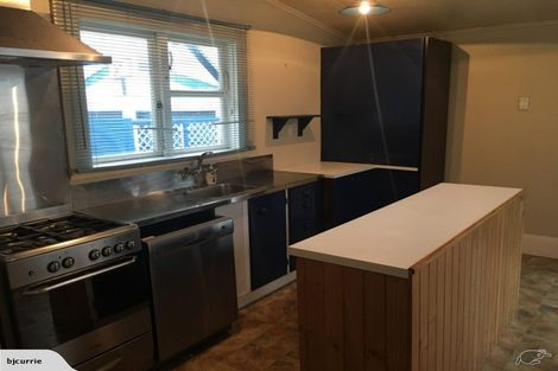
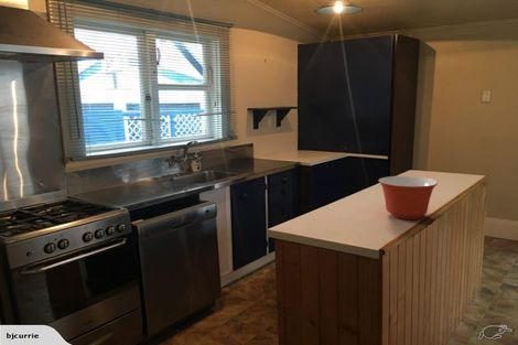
+ mixing bowl [377,175,439,220]
